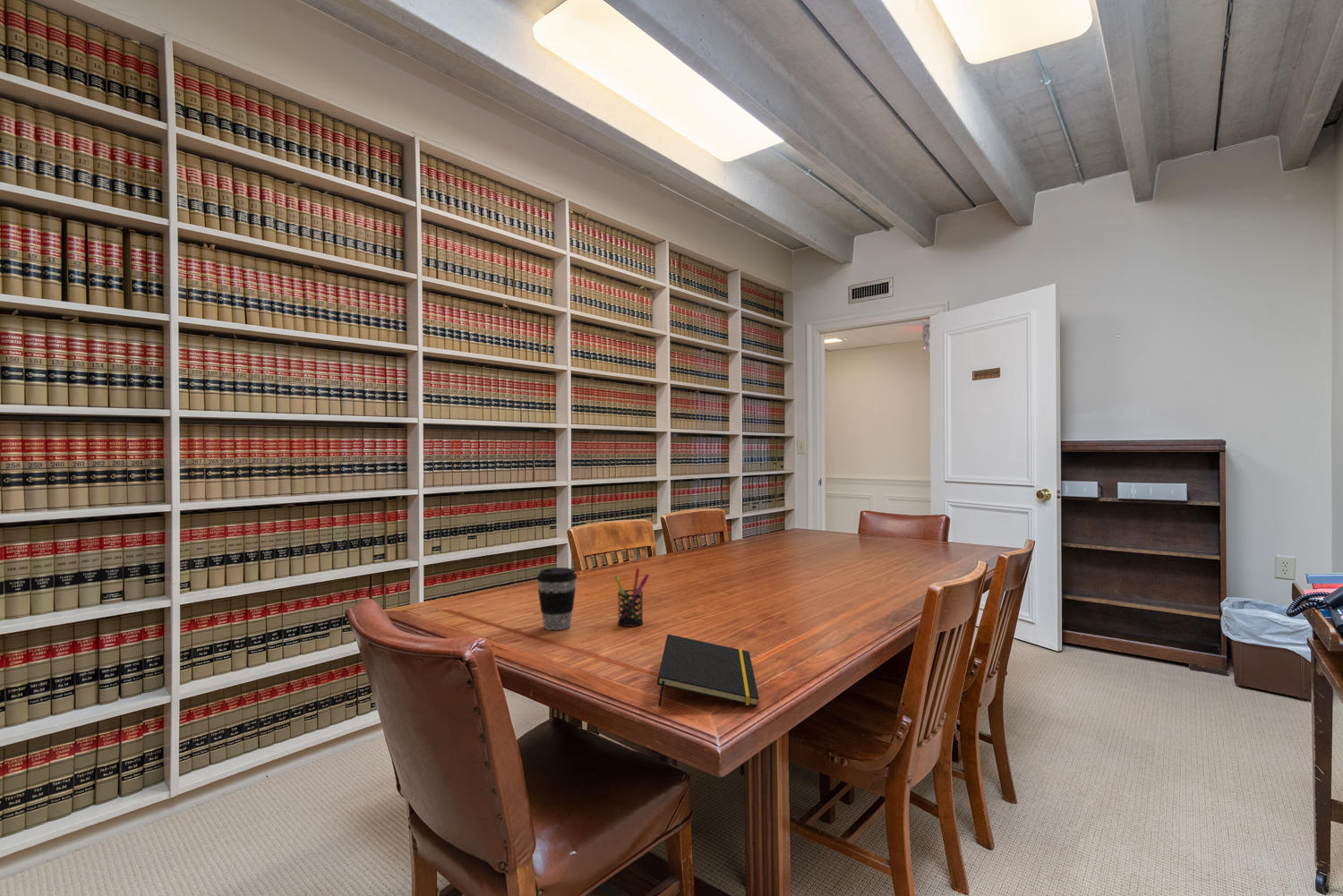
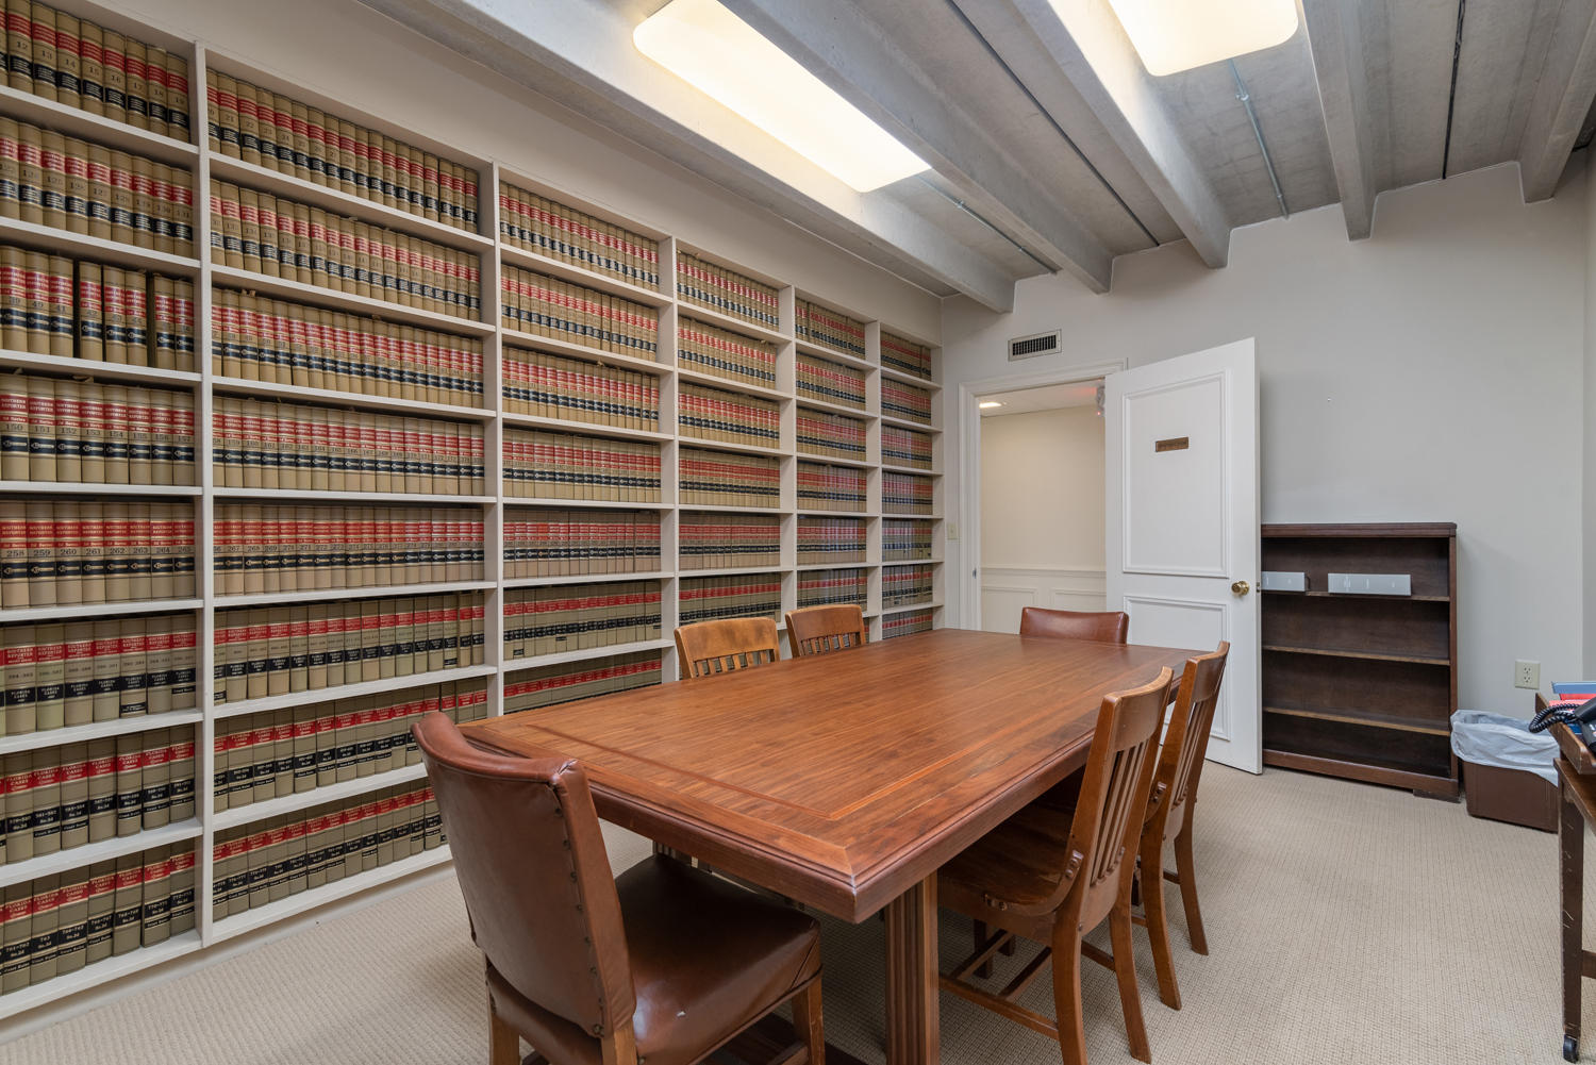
- notepad [656,634,759,707]
- coffee cup [536,567,578,631]
- pen holder [614,567,650,627]
